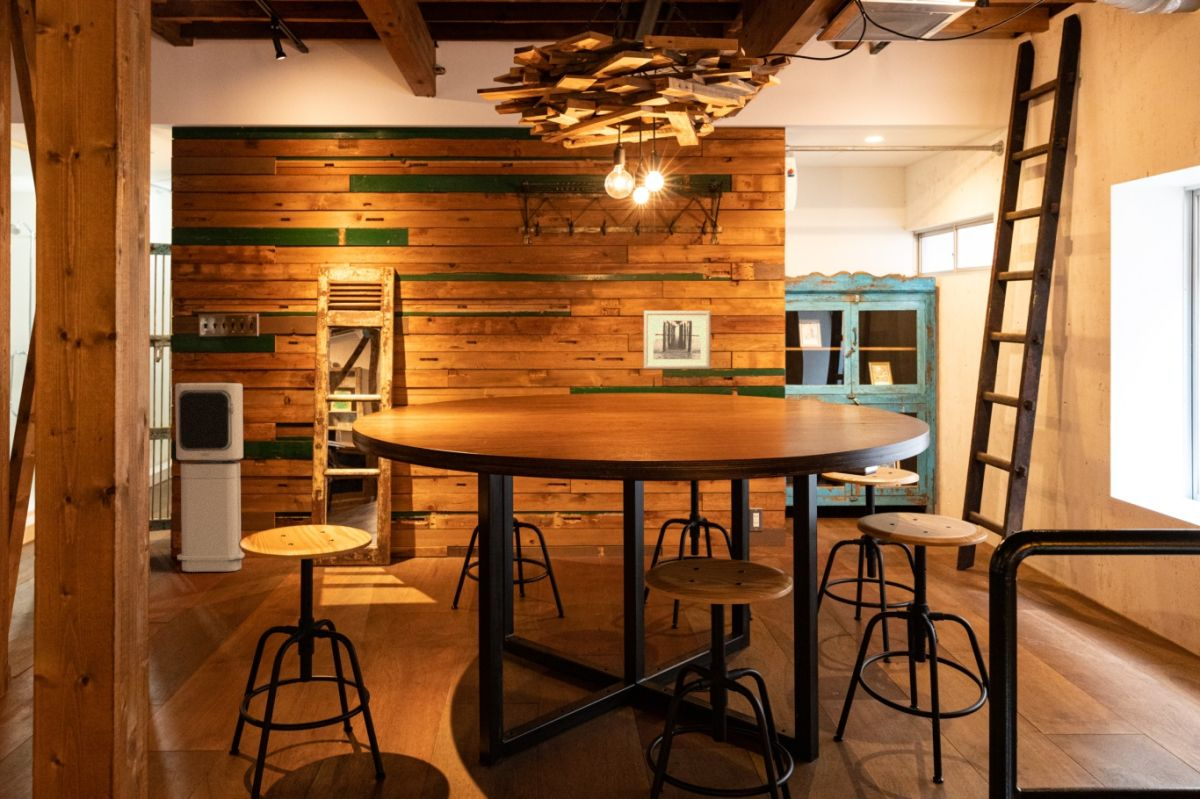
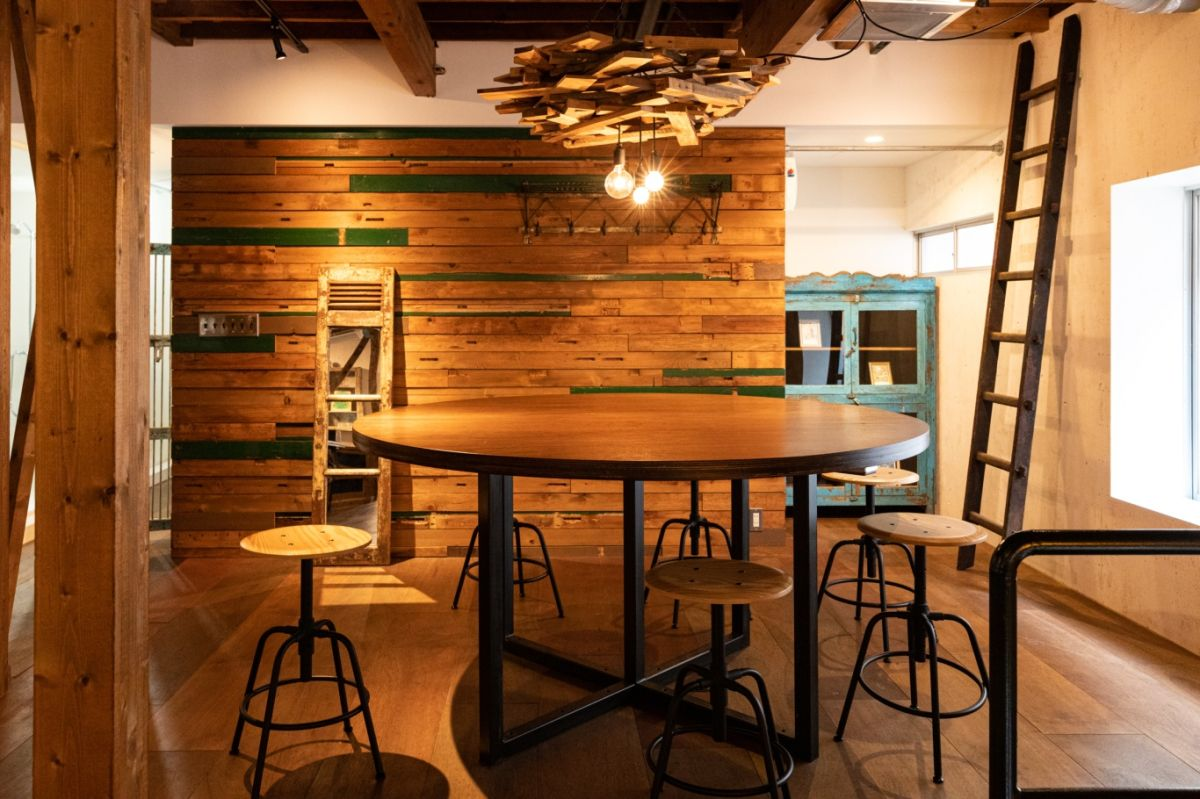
- wall art [642,310,712,370]
- air purifier [174,382,246,573]
